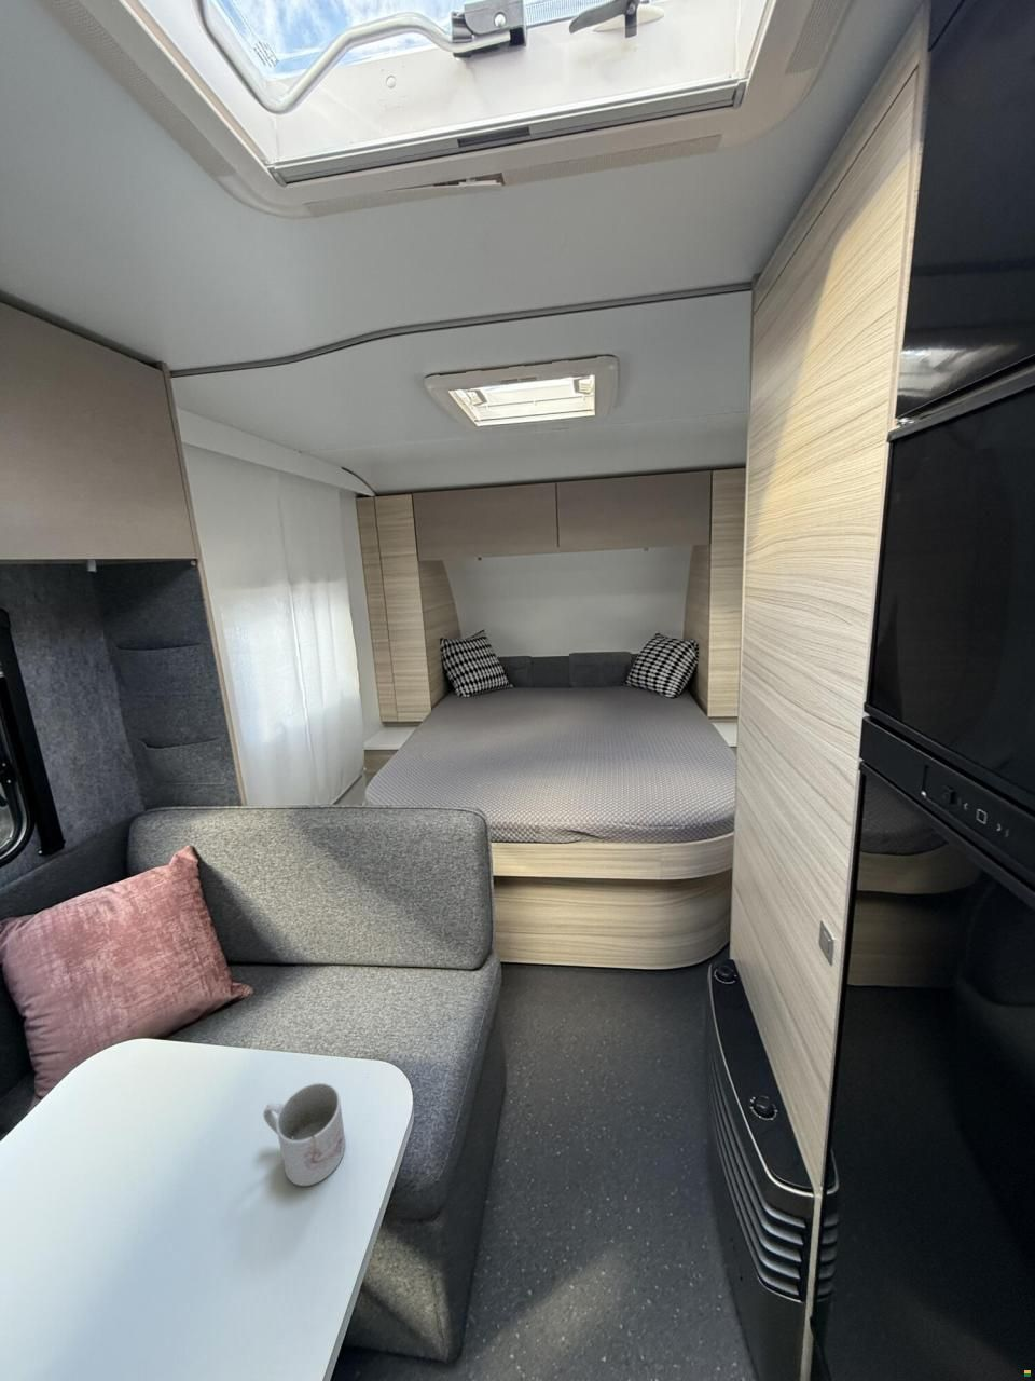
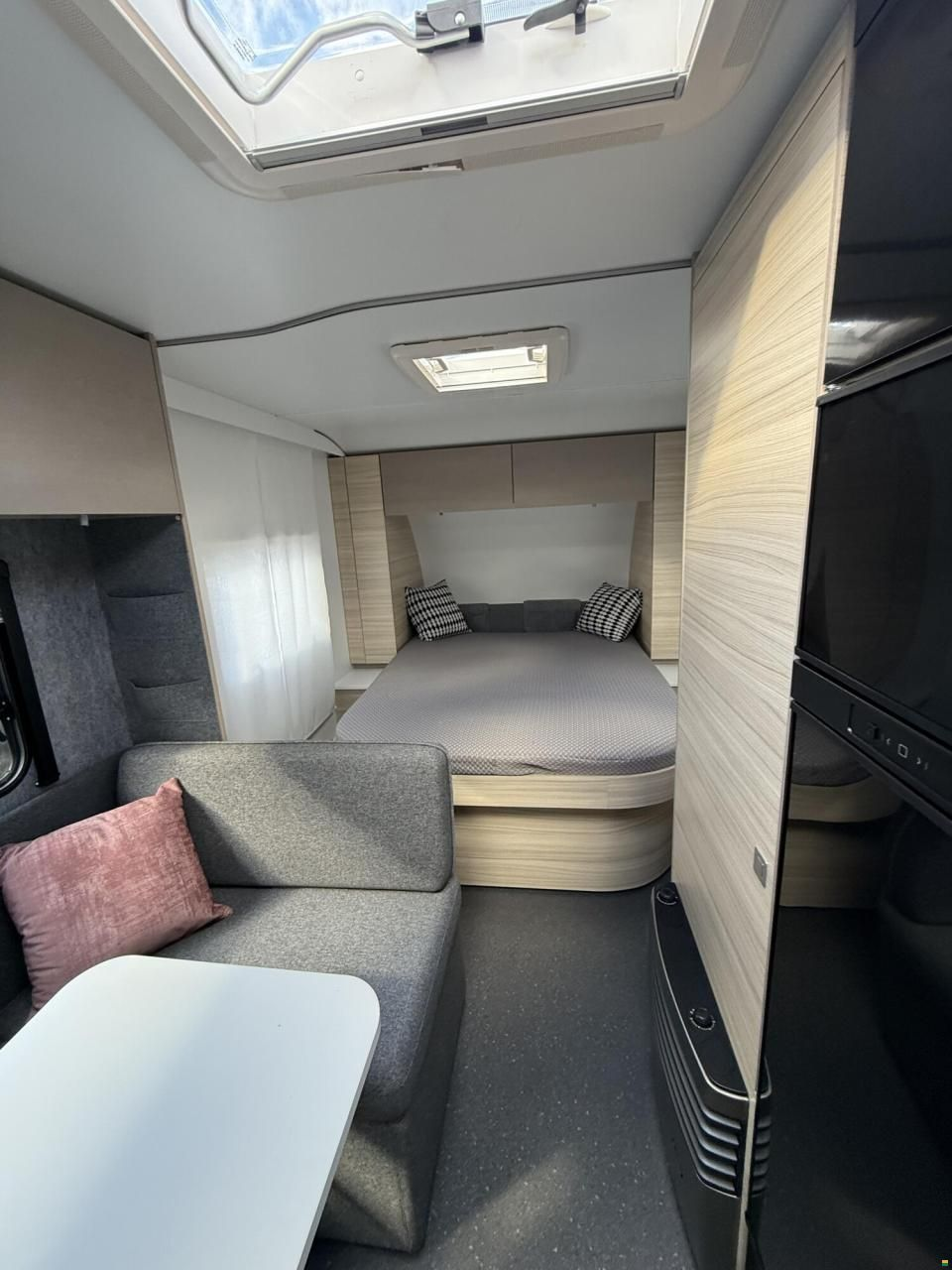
- mug [262,1082,346,1186]
